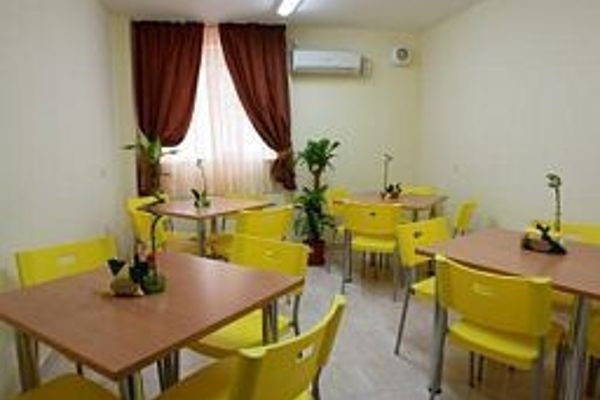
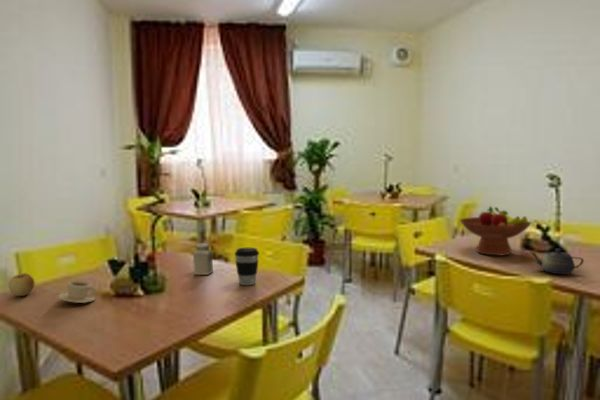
+ cup [57,280,98,304]
+ salt shaker [192,242,214,276]
+ fruit bowl [459,205,533,256]
+ coffee cup [234,247,260,286]
+ apple [7,271,35,297]
+ teapot [529,248,585,275]
